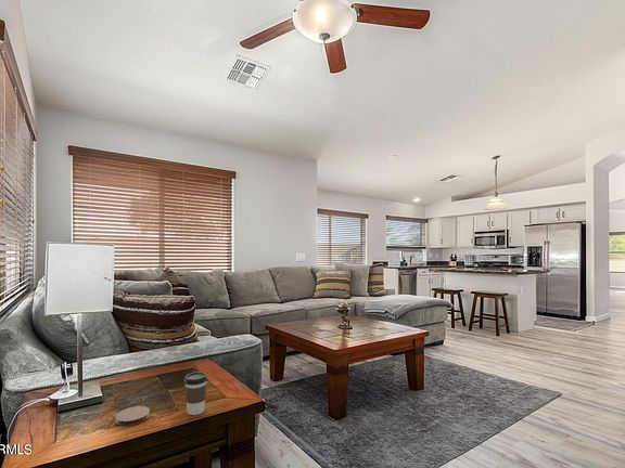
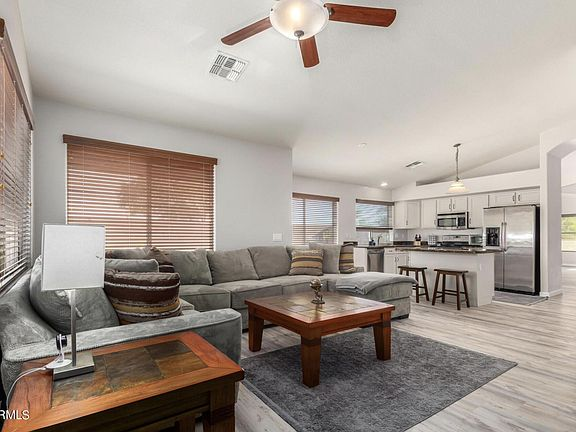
- coaster [114,405,151,427]
- coffee cup [183,370,208,416]
